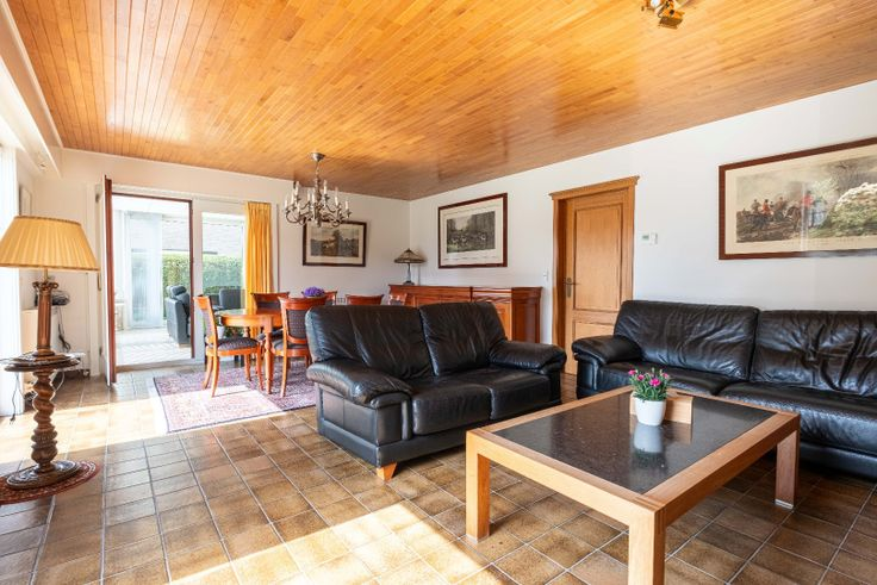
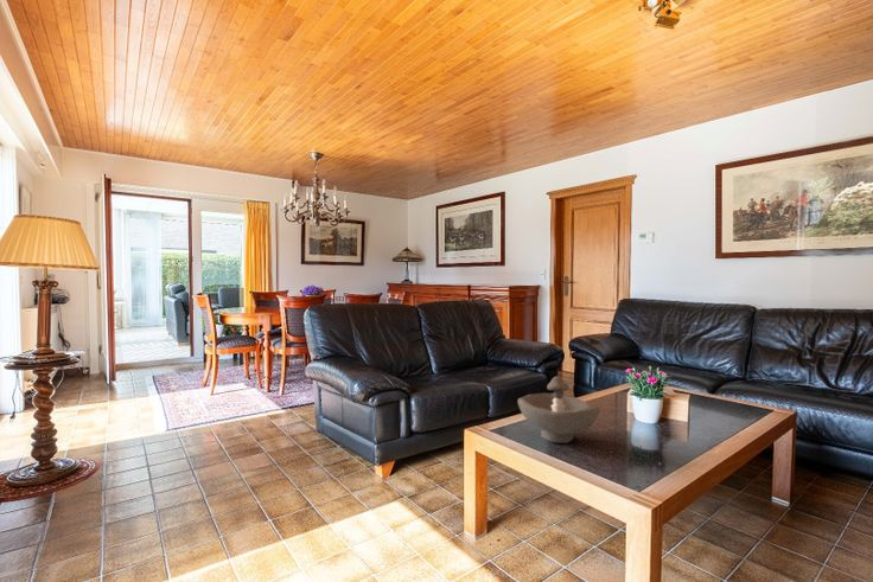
+ decorative bowl [516,375,600,443]
